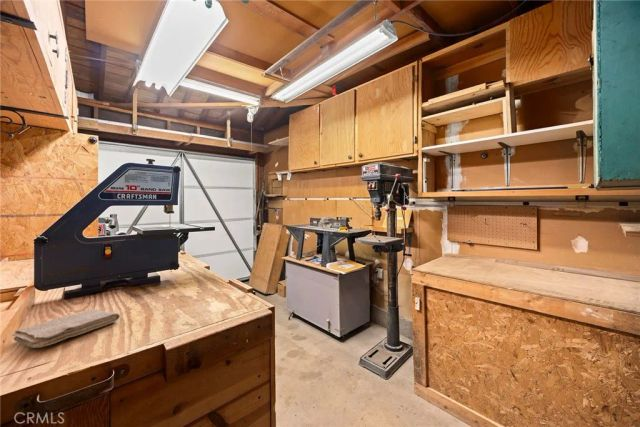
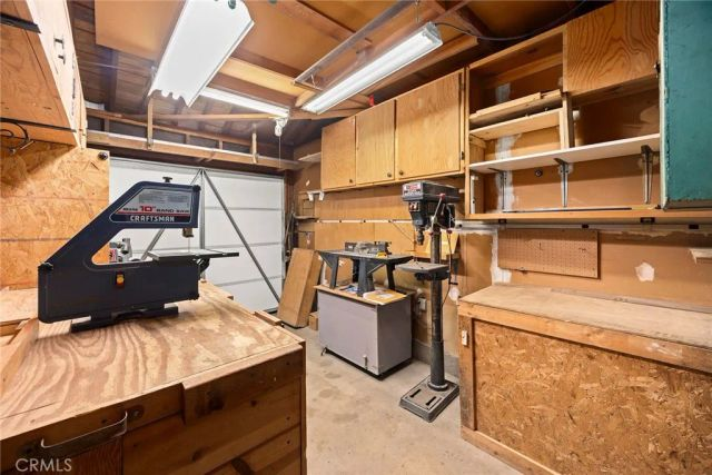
- washcloth [11,308,121,349]
